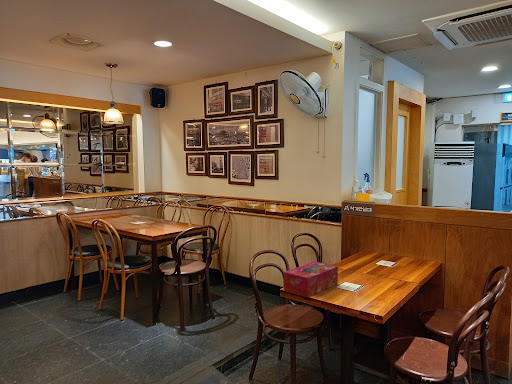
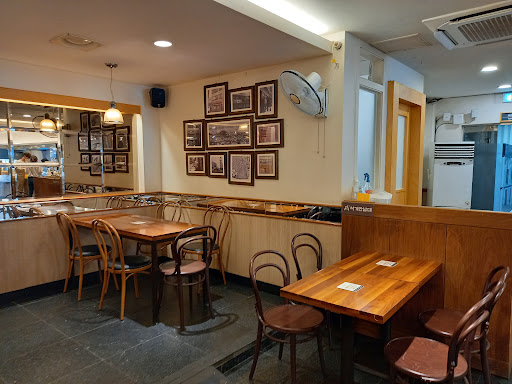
- tissue box [283,260,339,299]
